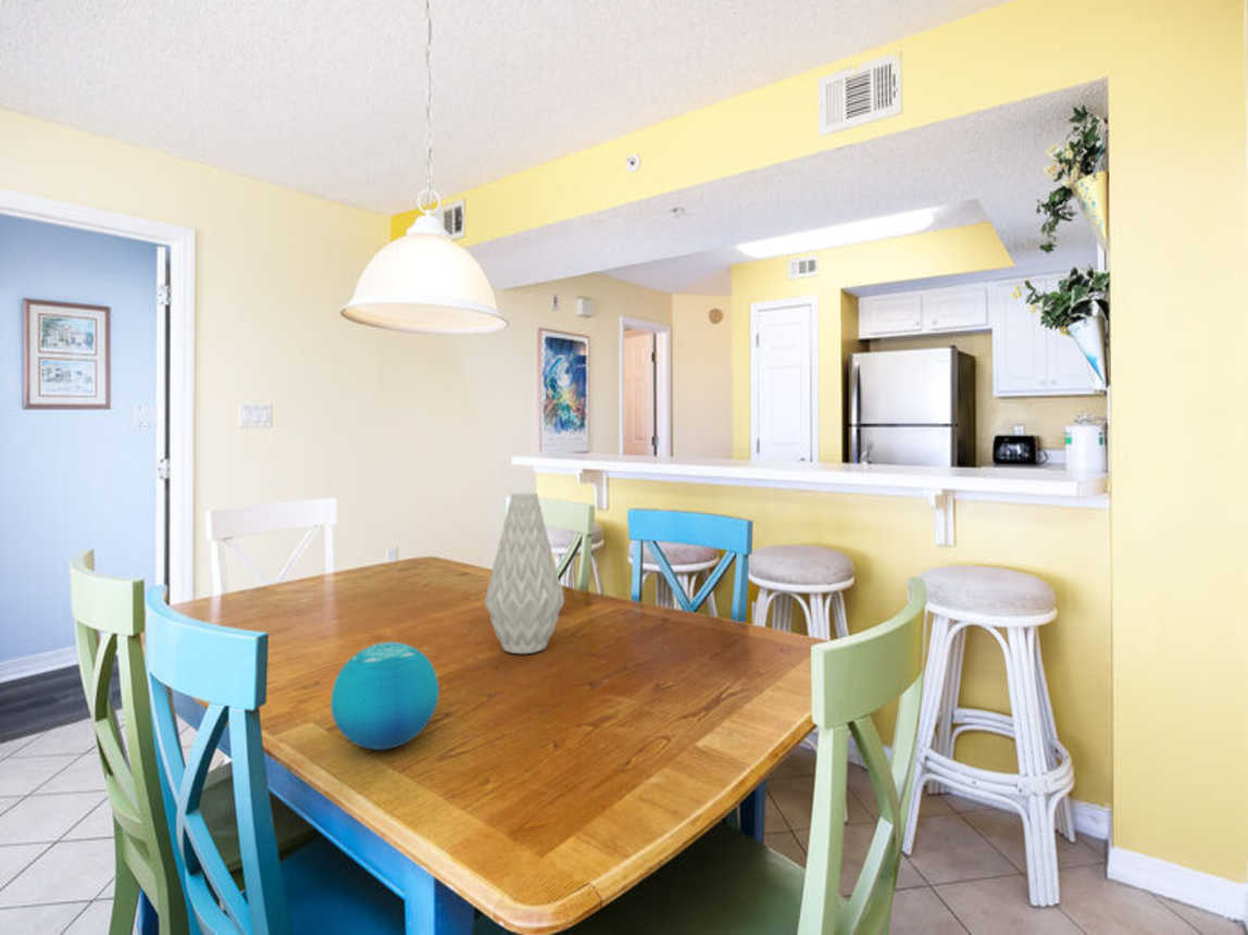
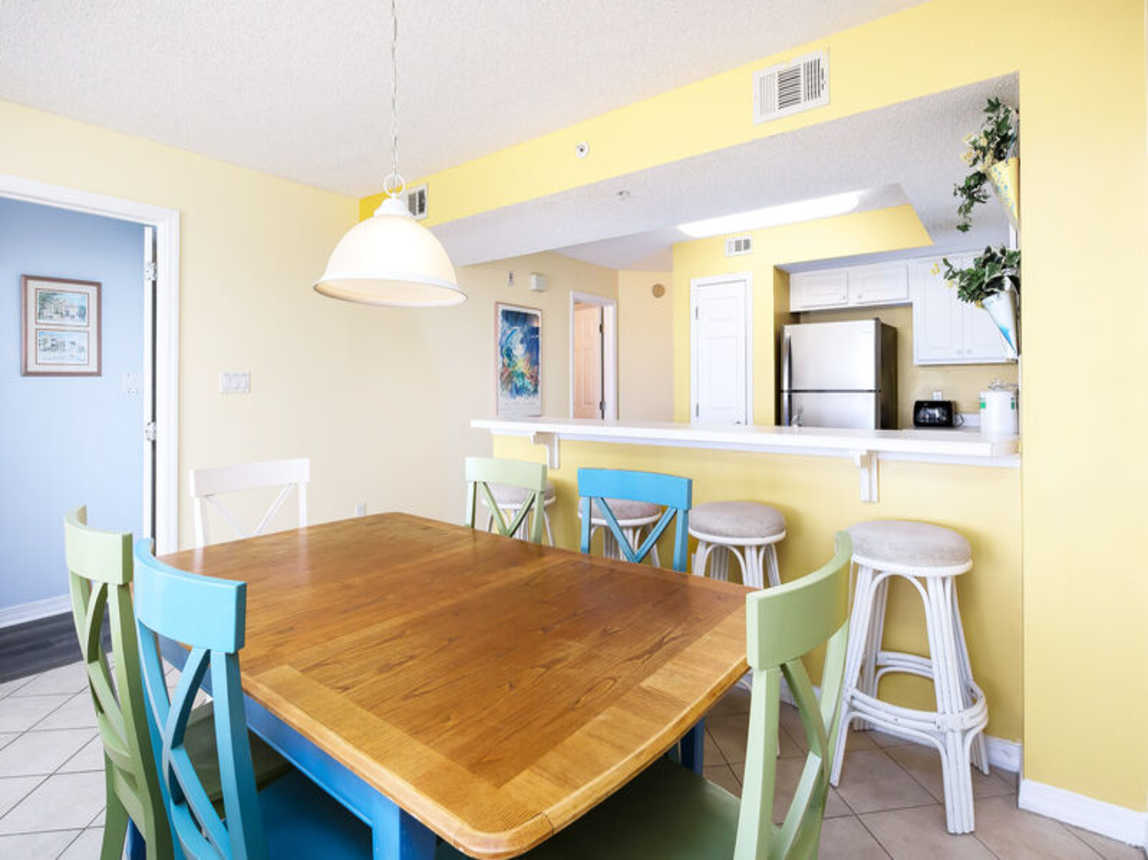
- vase [484,491,565,654]
- decorative orb [329,641,440,751]
